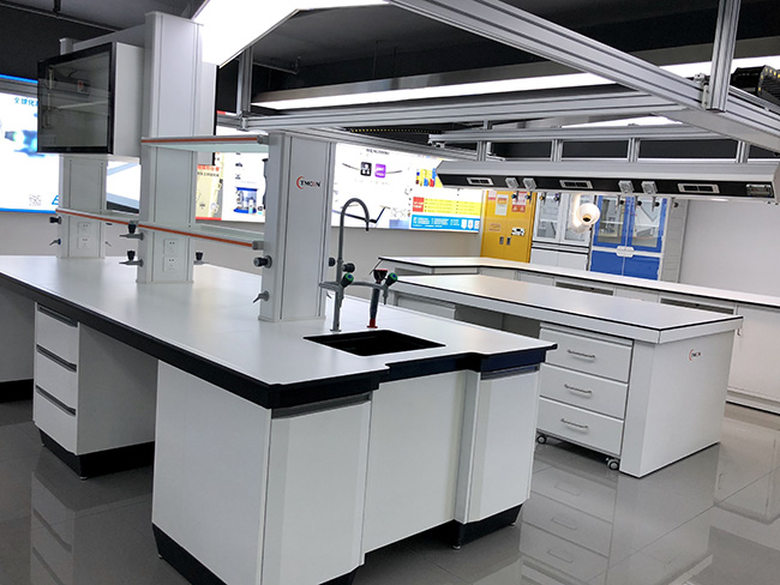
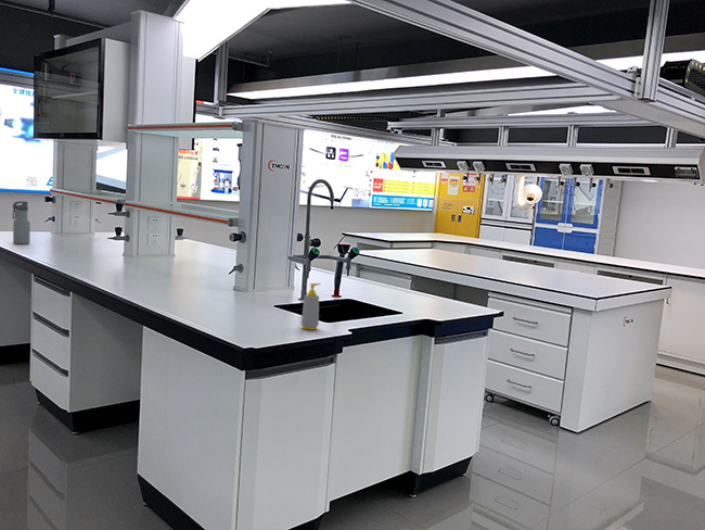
+ soap bottle [300,282,322,331]
+ water bottle [12,200,31,245]
